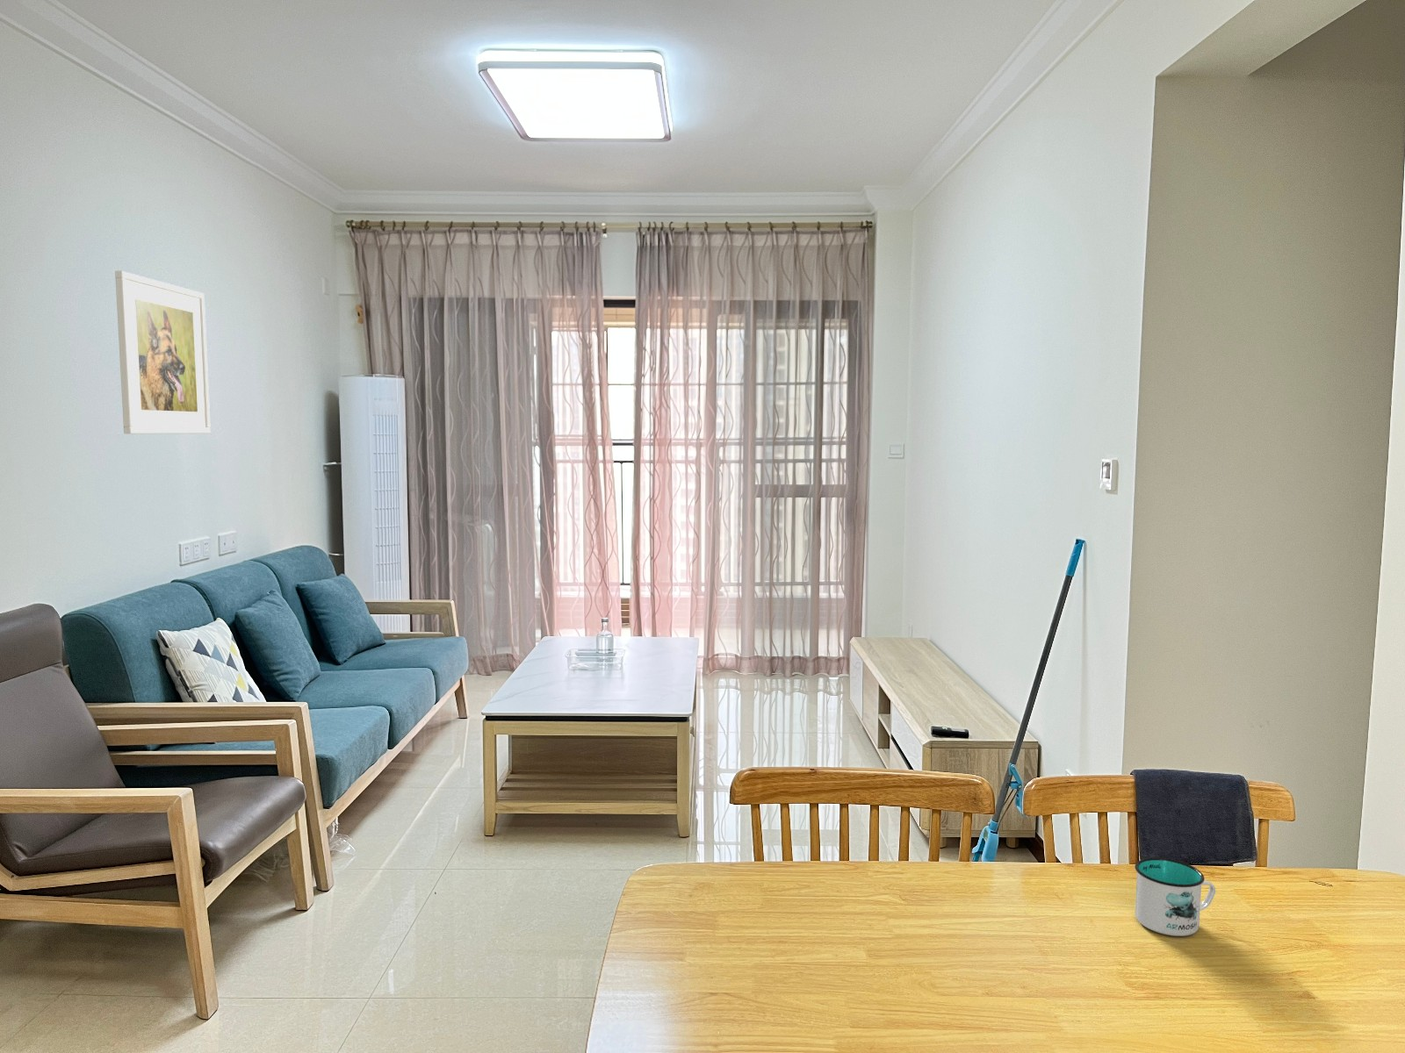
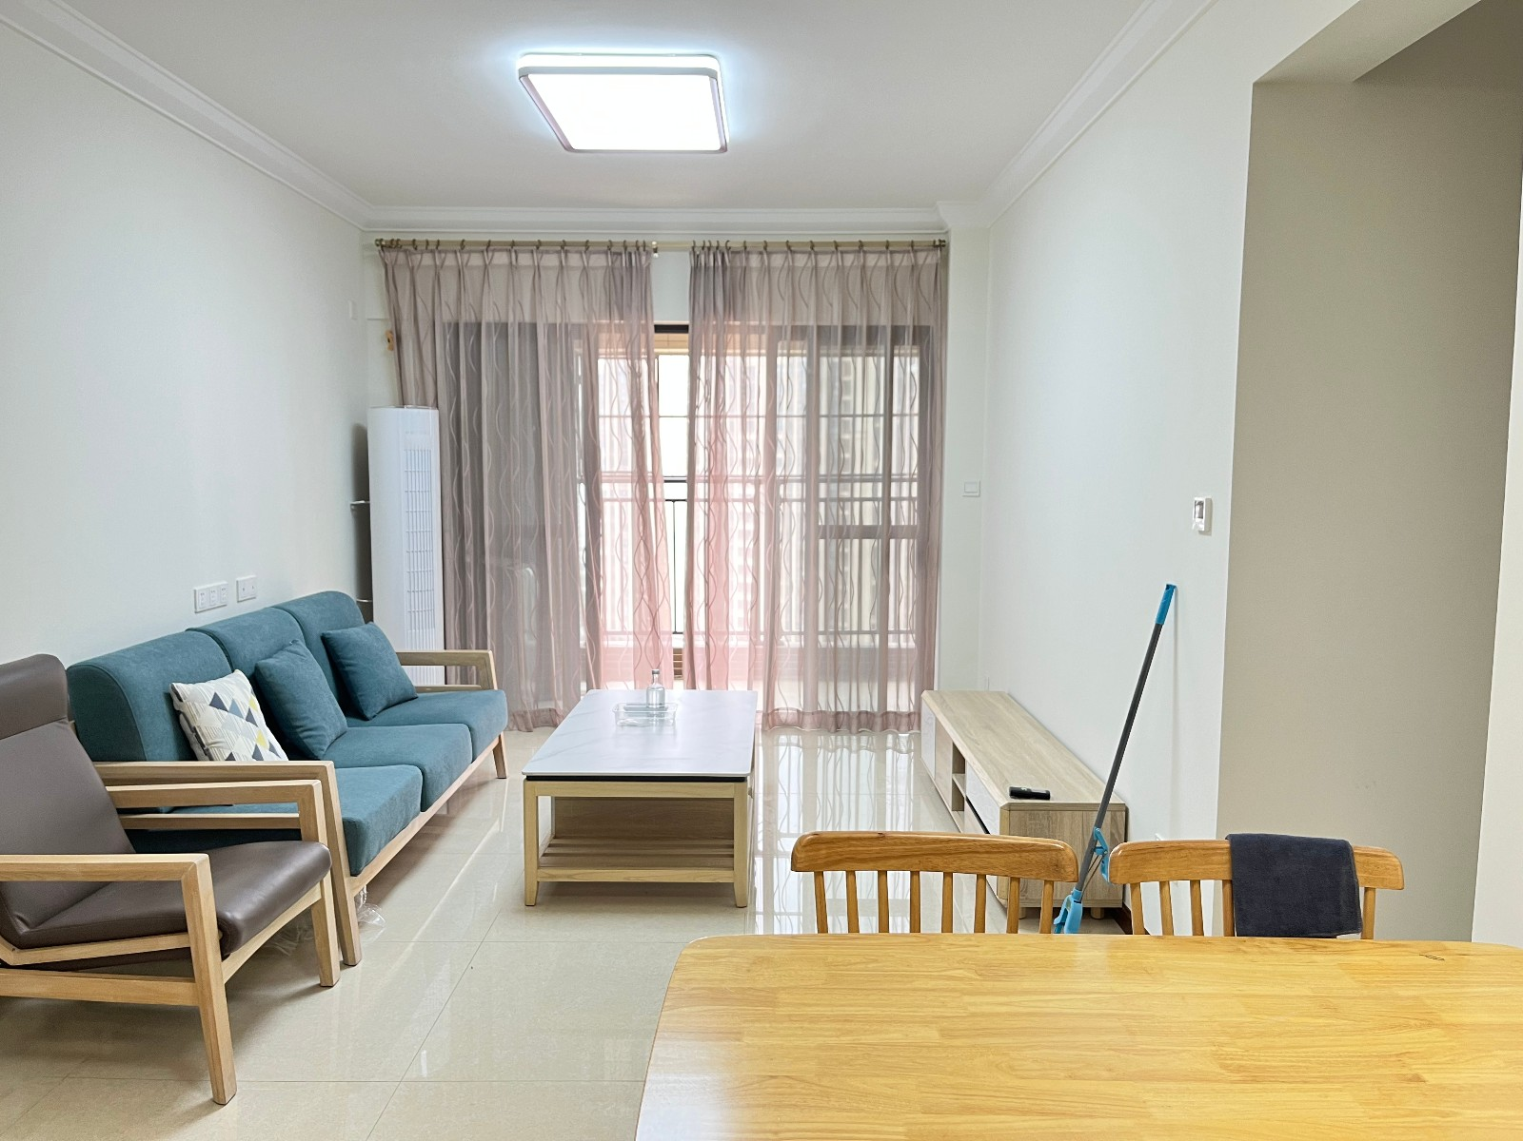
- mug [1134,856,1216,937]
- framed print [114,270,211,435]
